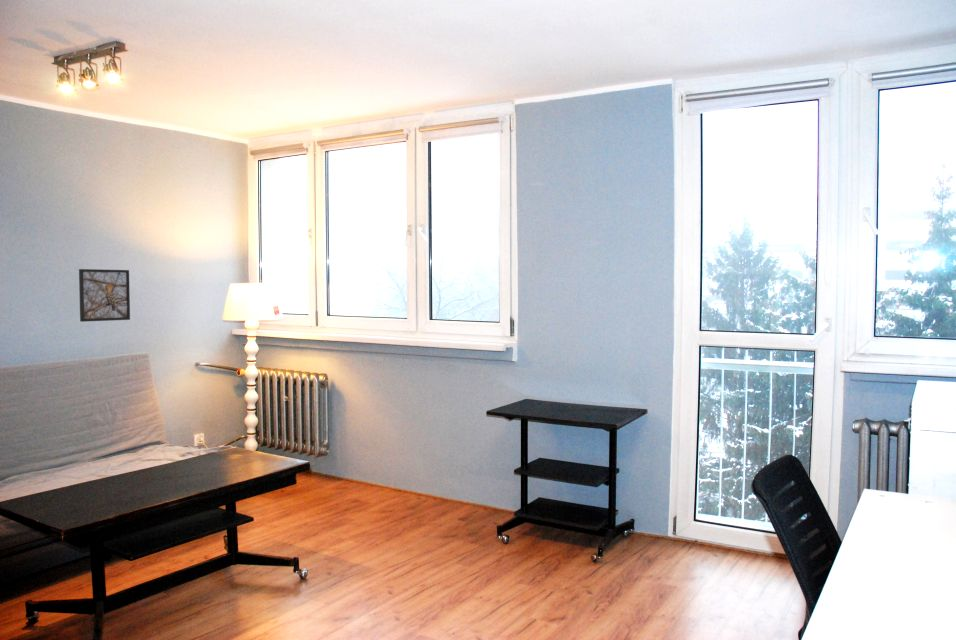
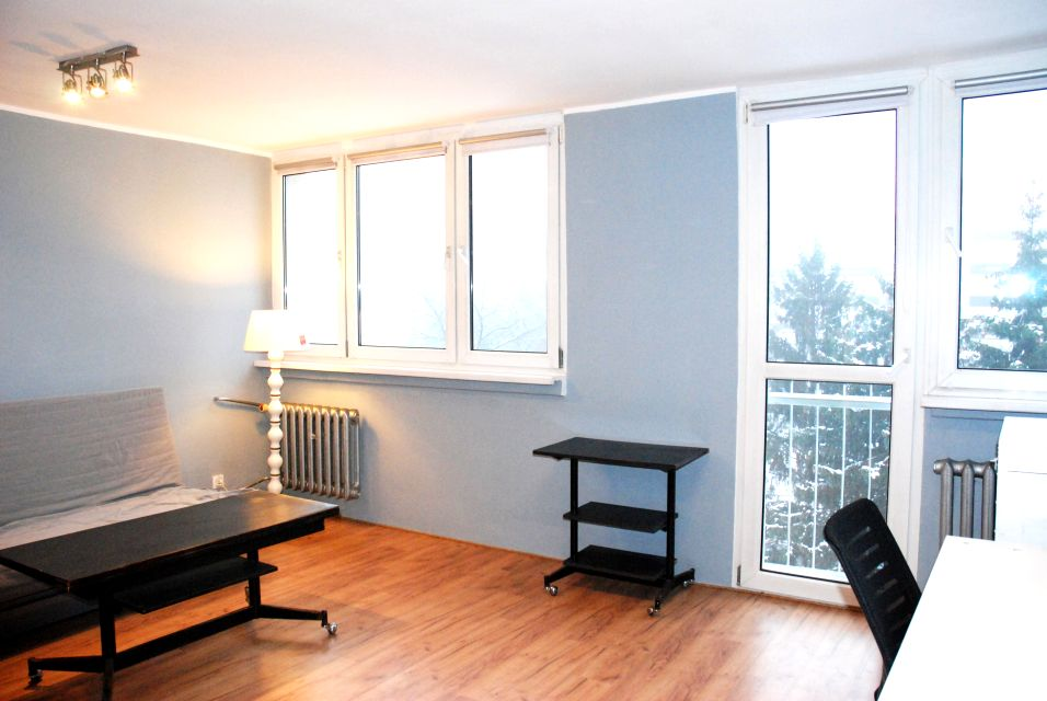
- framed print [78,268,131,323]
